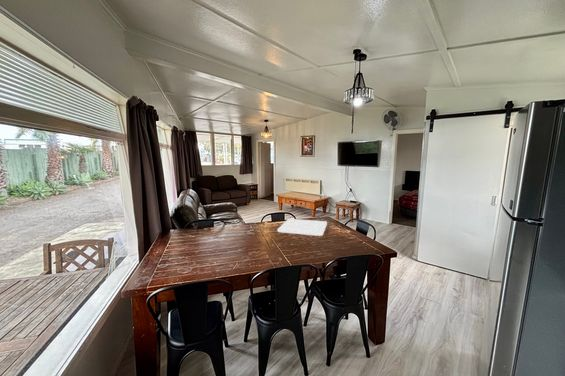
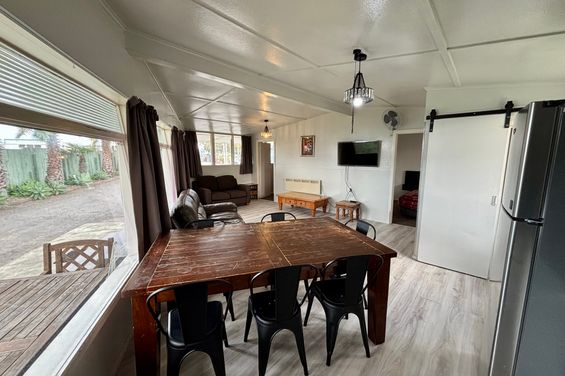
- placemat [276,218,328,237]
